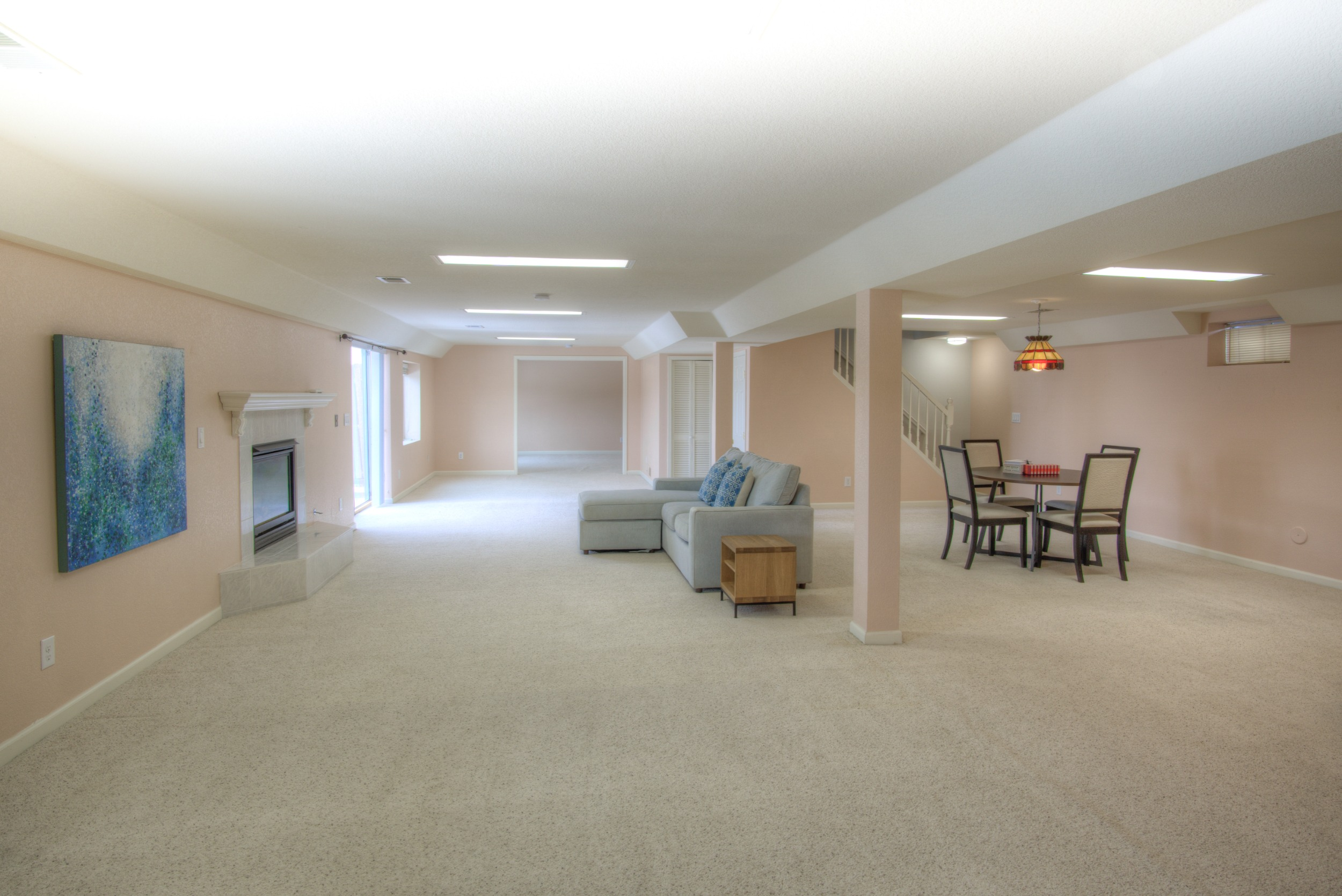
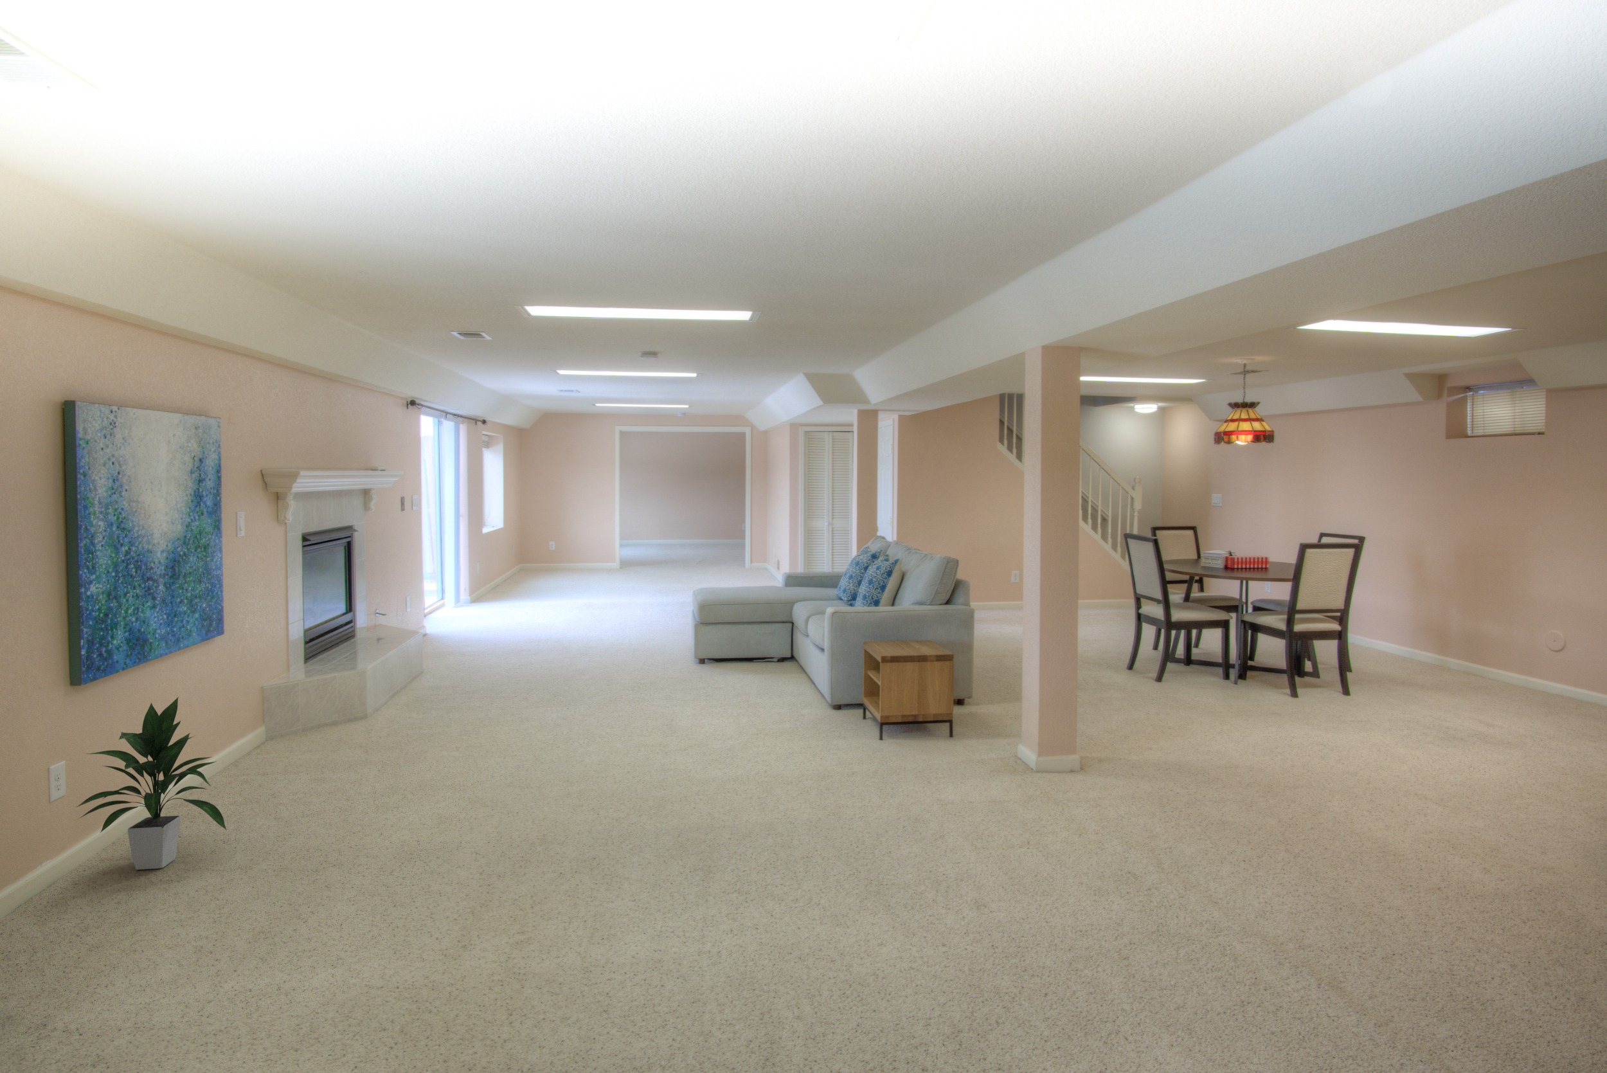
+ indoor plant [75,696,226,871]
